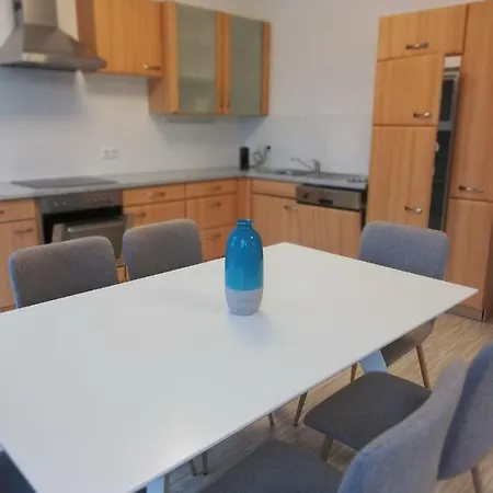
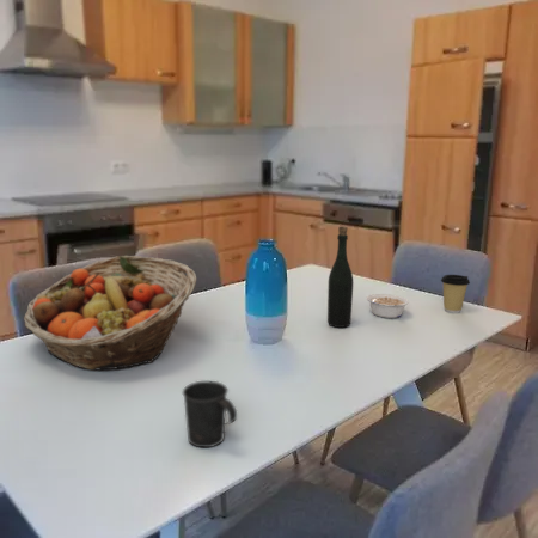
+ coffee cup [440,274,471,314]
+ mug [182,380,238,448]
+ bottle [326,225,354,329]
+ legume [366,293,410,319]
+ fruit basket [23,255,197,371]
